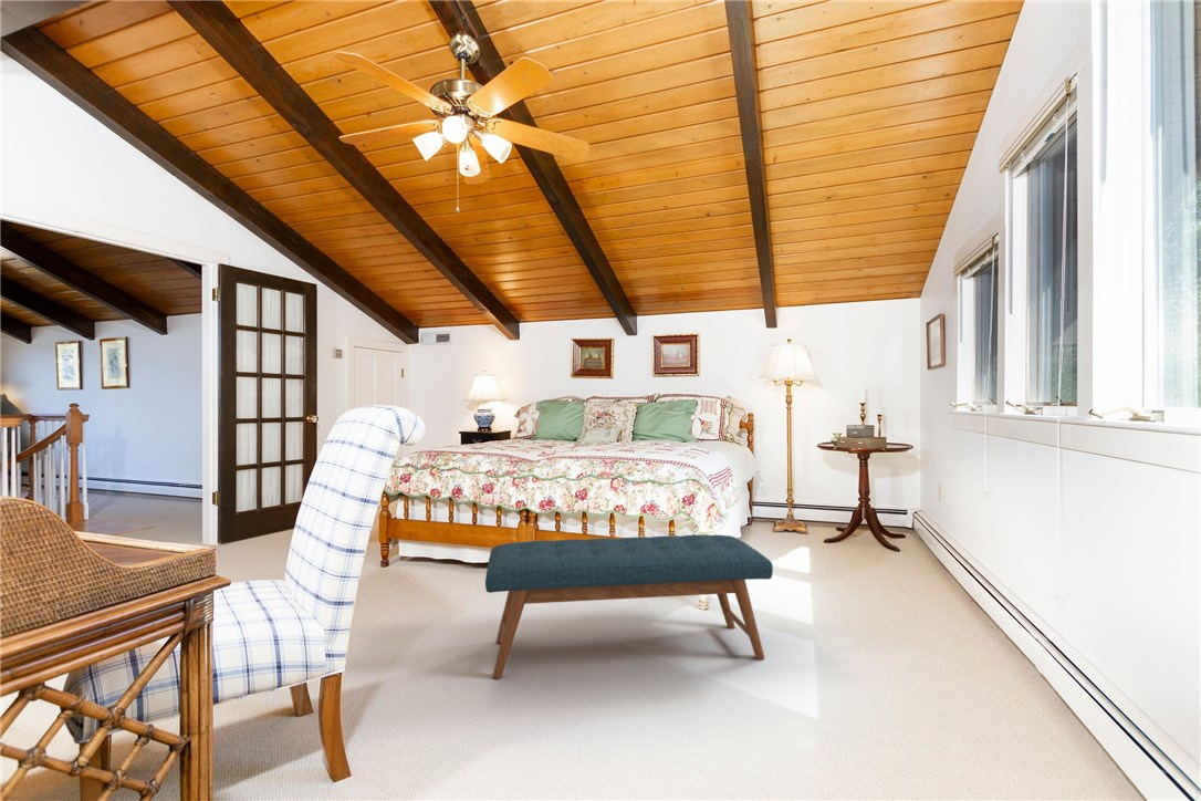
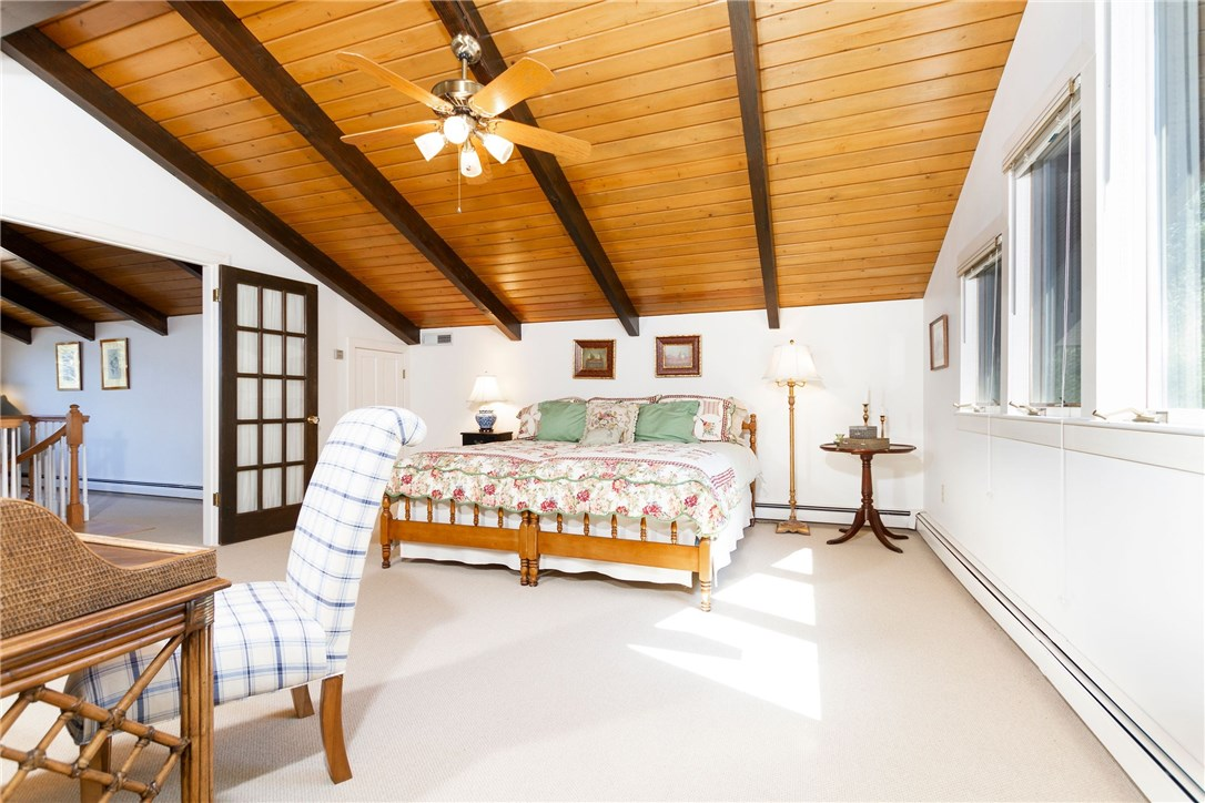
- bench [484,533,774,679]
